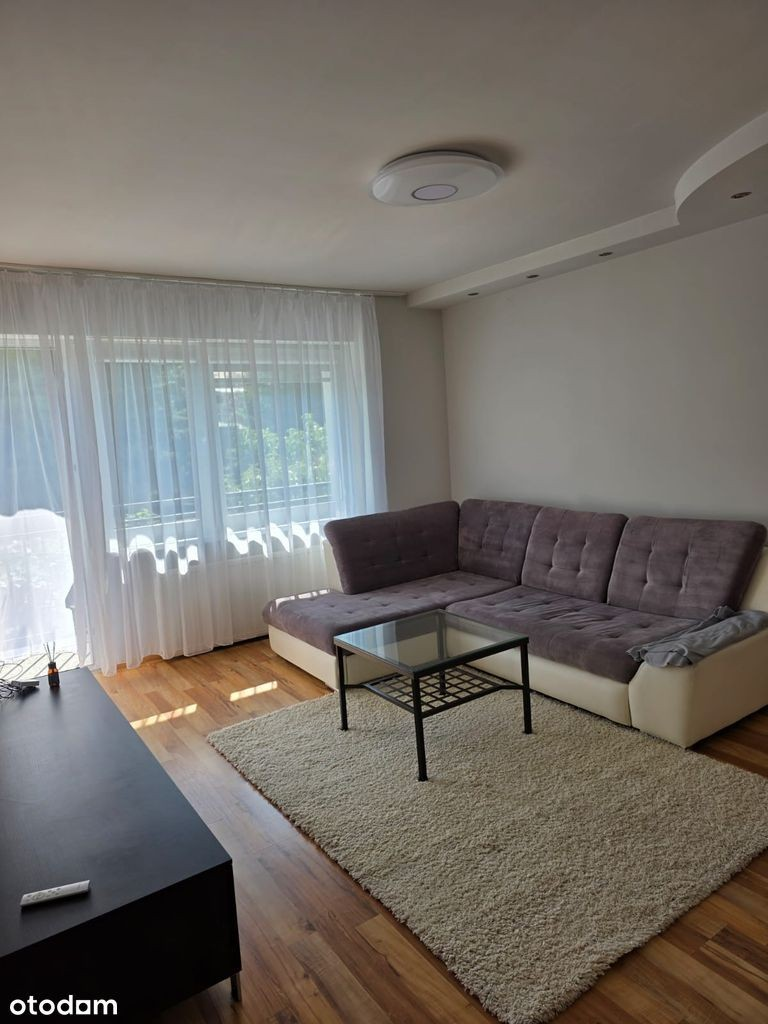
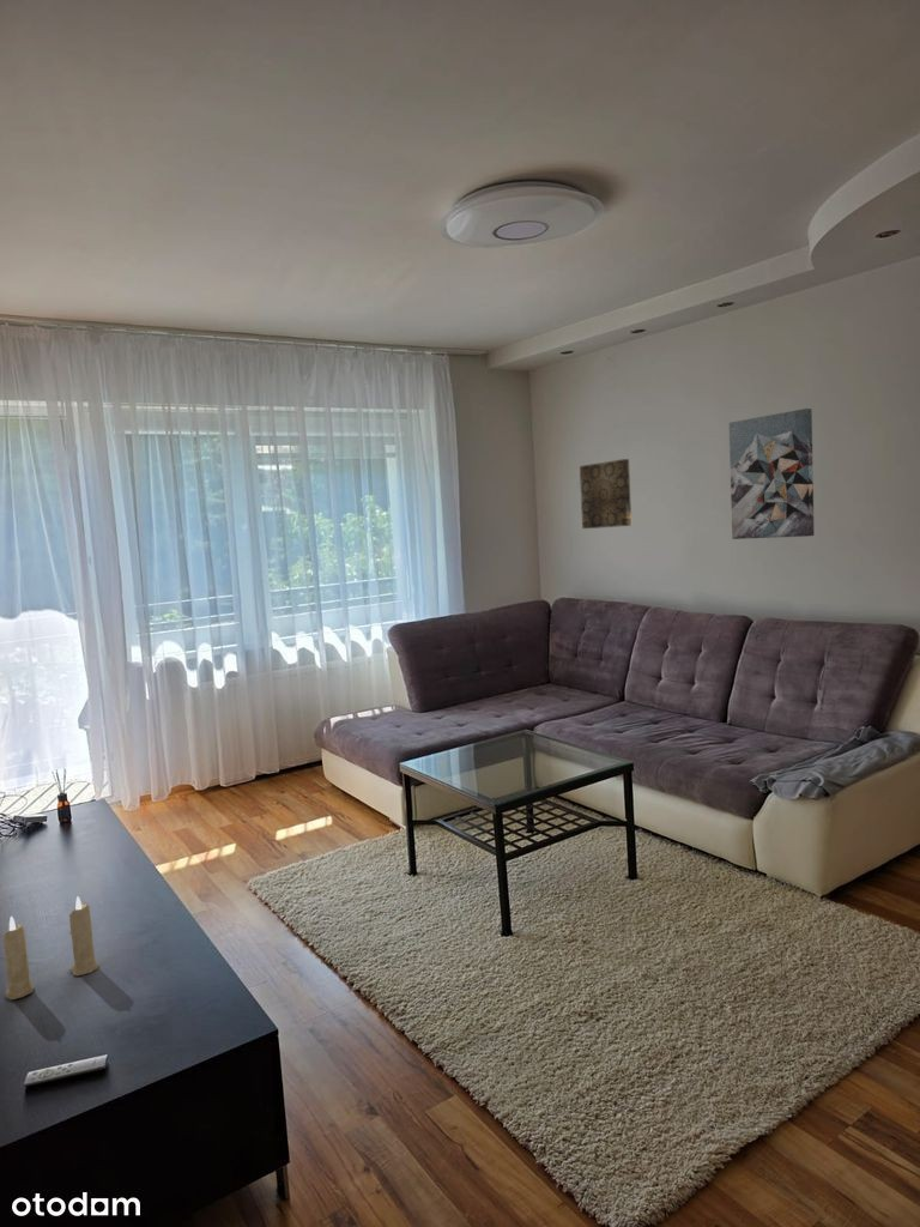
+ candle [1,895,99,1001]
+ wall art [579,458,632,530]
+ wall art [728,407,816,540]
